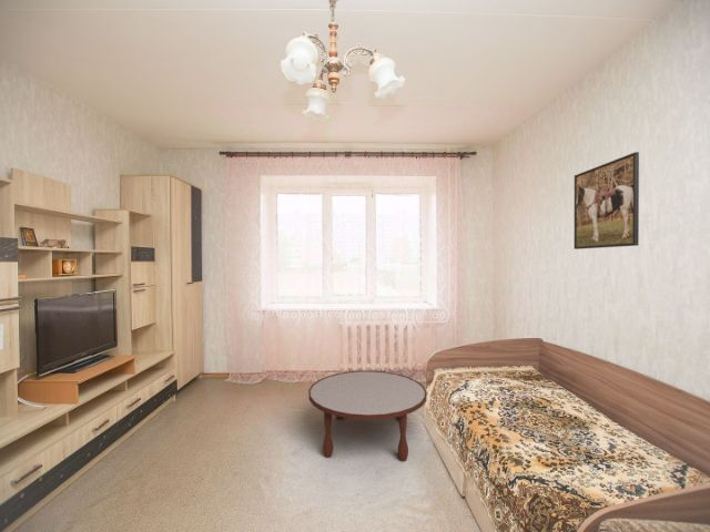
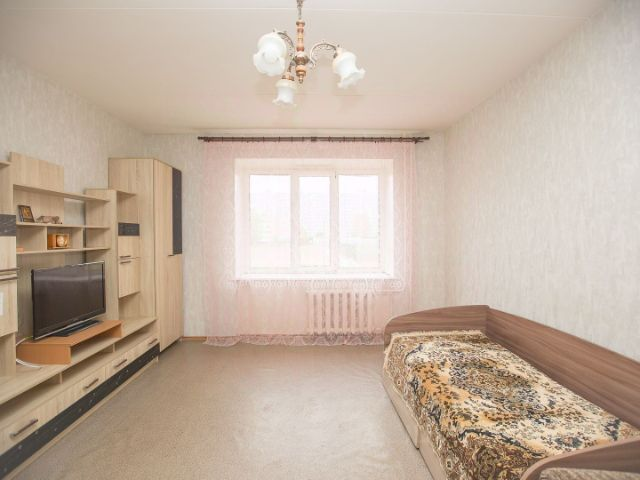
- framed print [574,151,640,250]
- coffee table [307,370,427,462]
